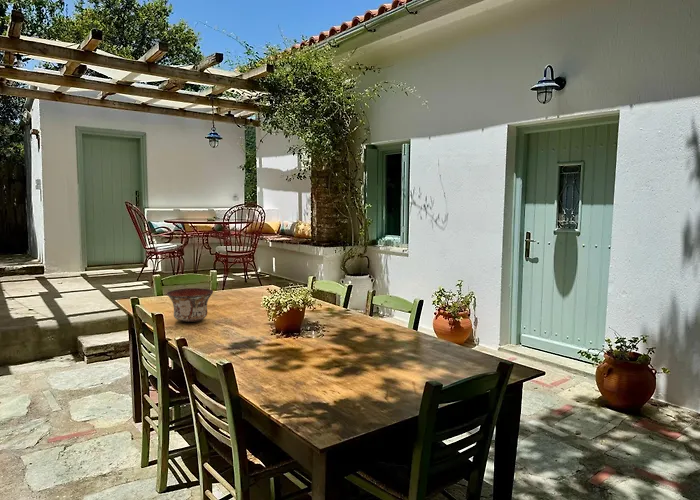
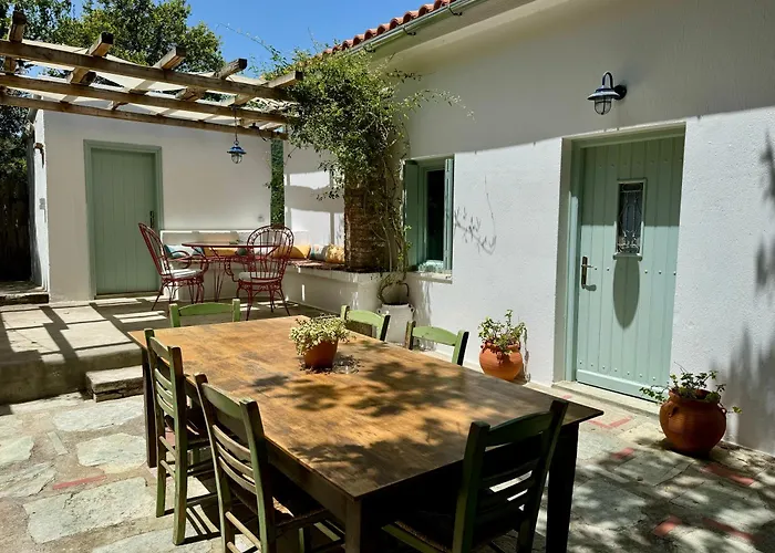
- bowl [166,287,214,323]
